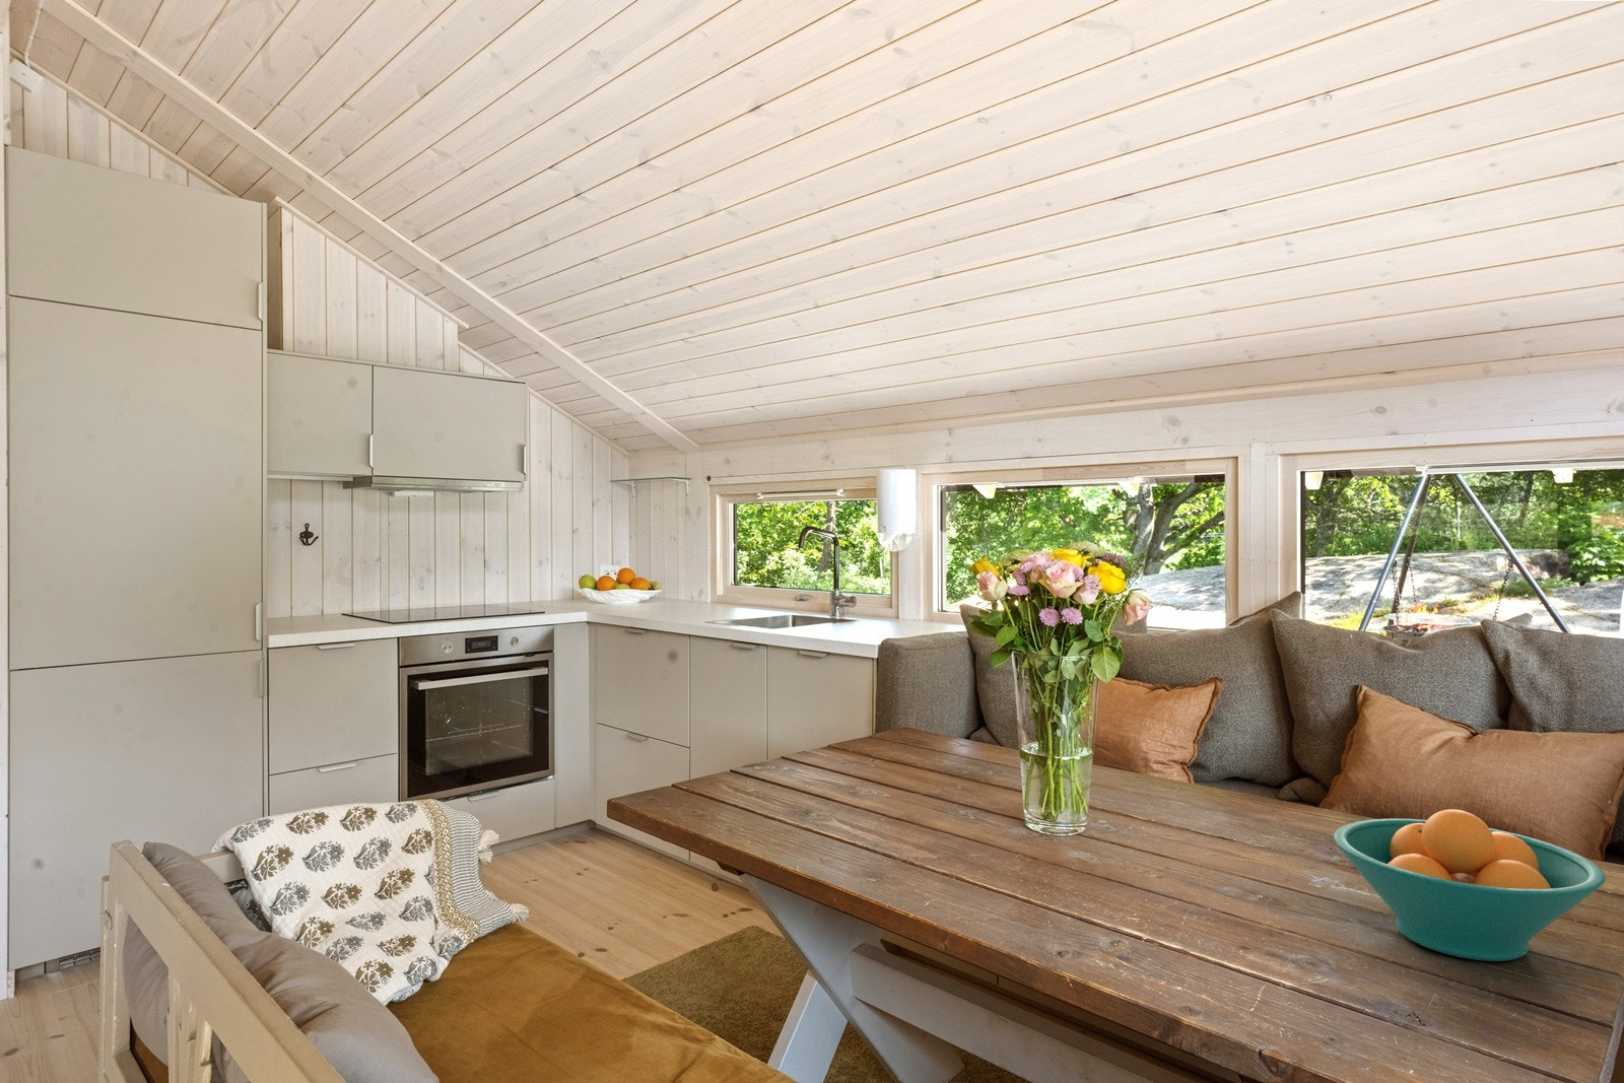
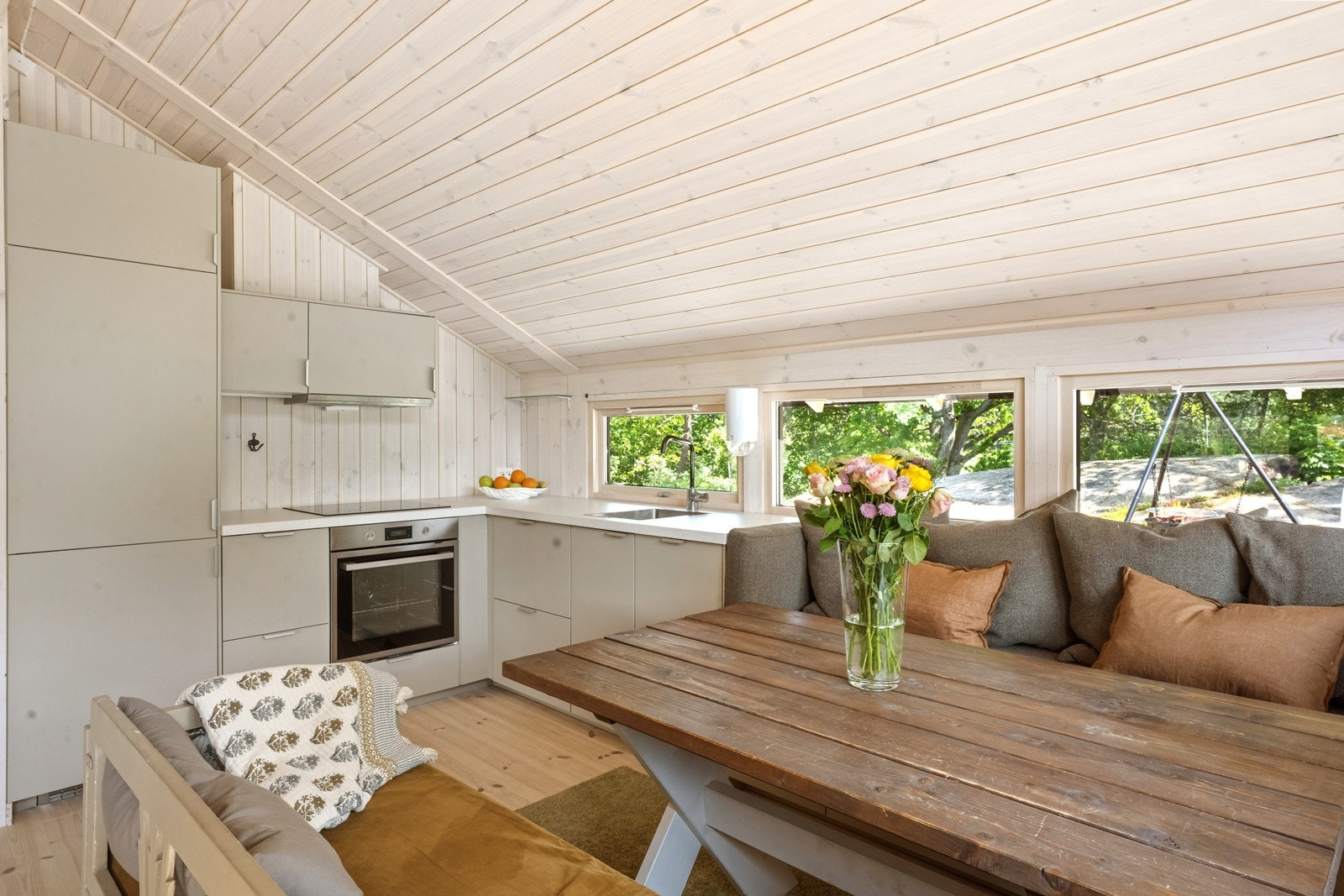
- fruit bowl [1333,807,1607,962]
